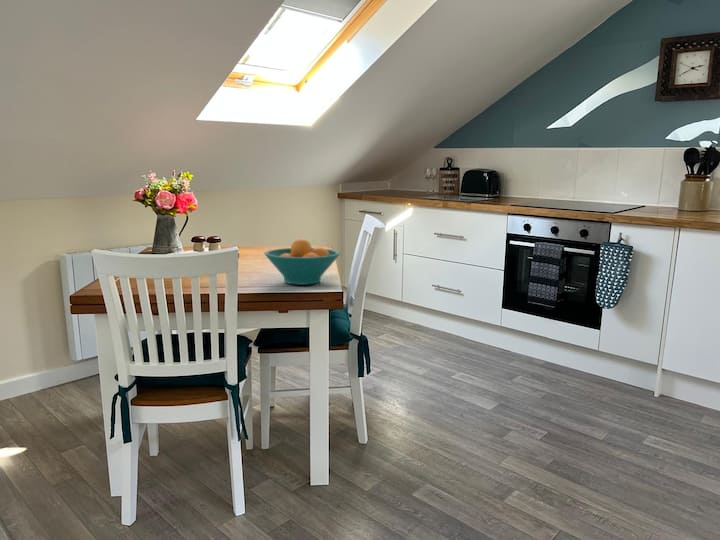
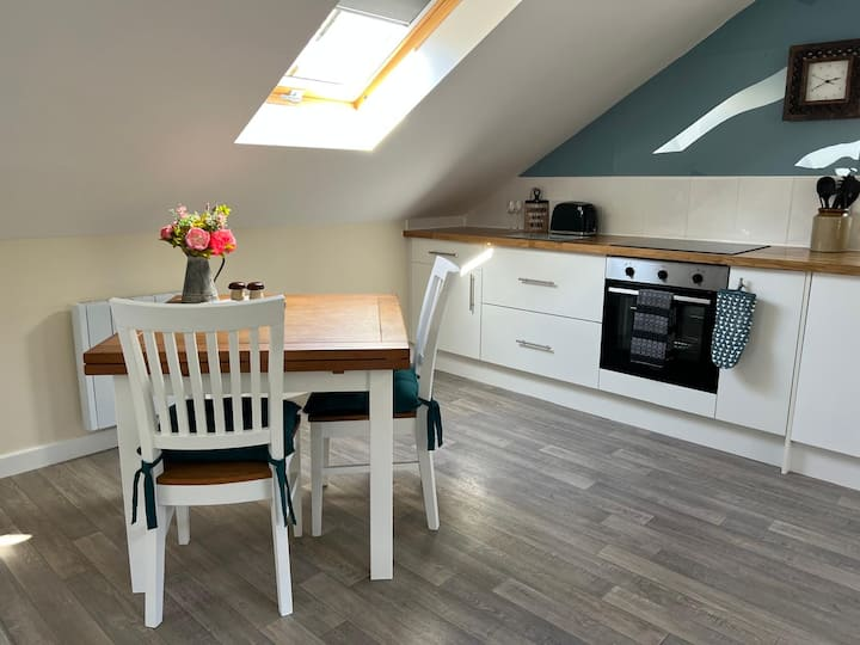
- fruit bowl [263,238,341,286]
